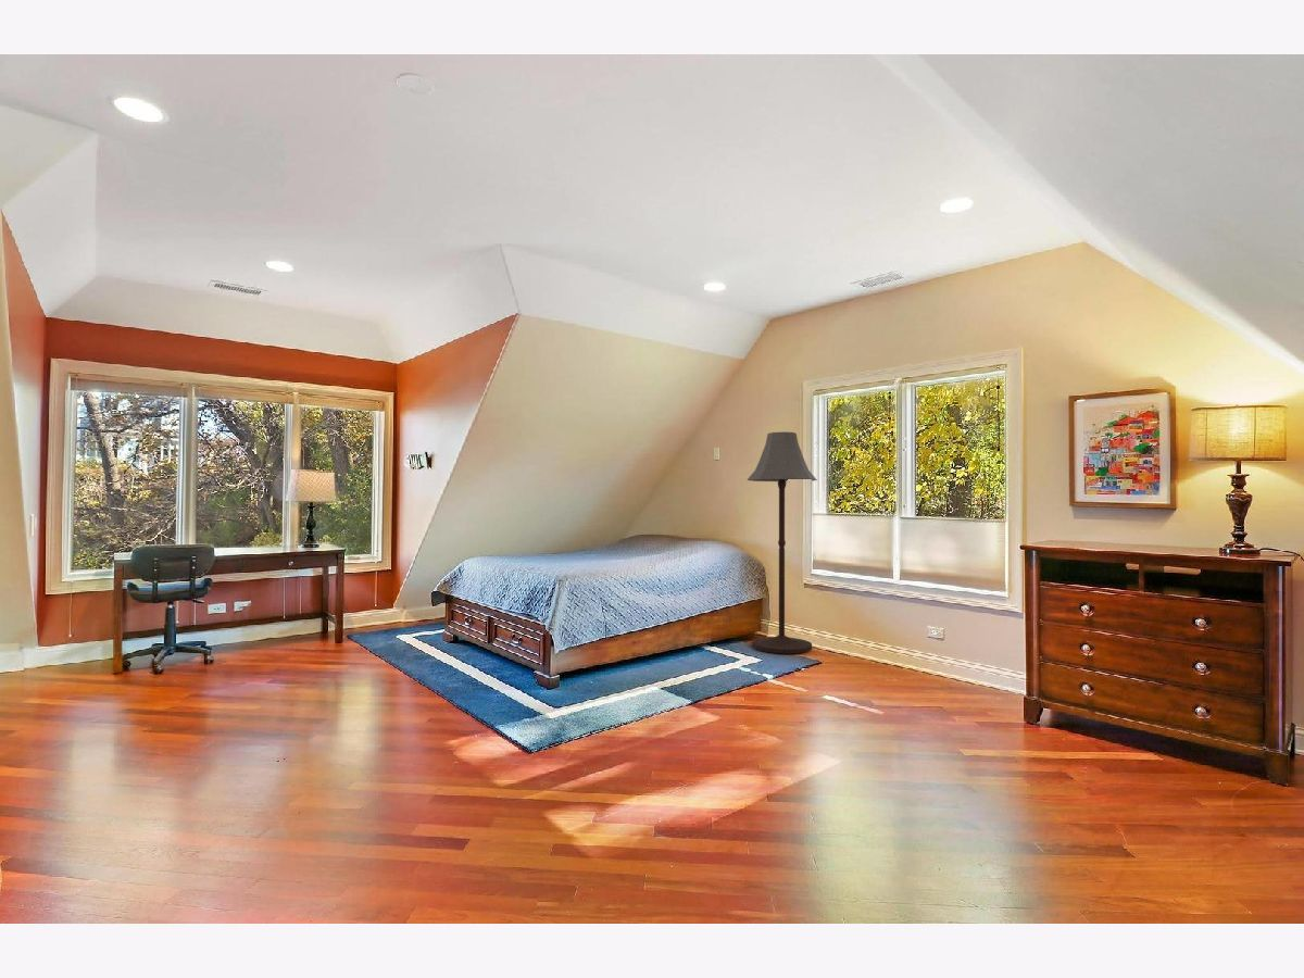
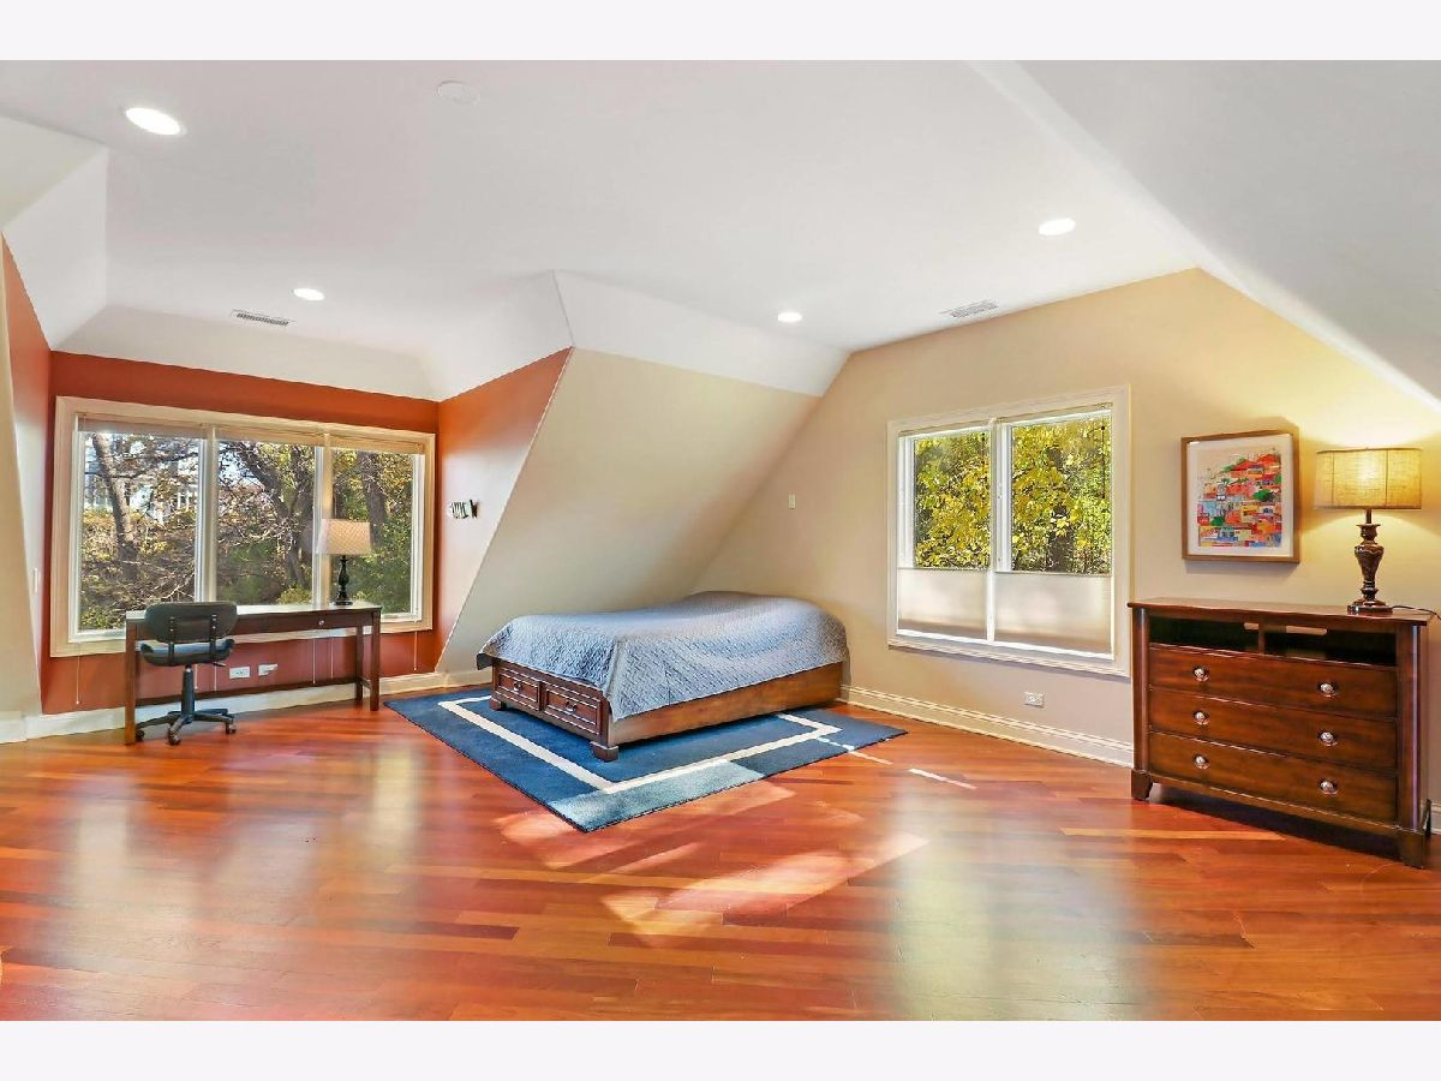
- floor lamp [747,430,818,655]
